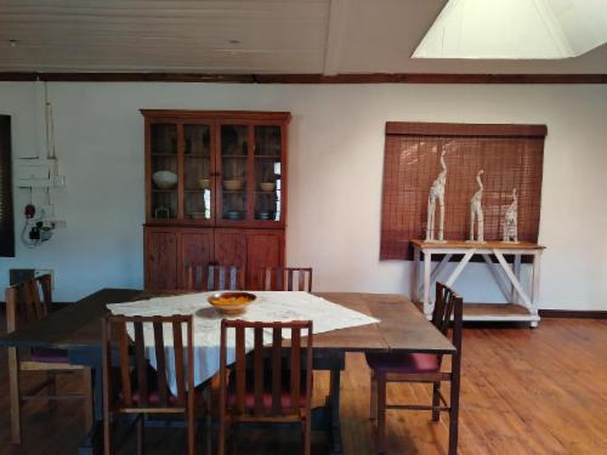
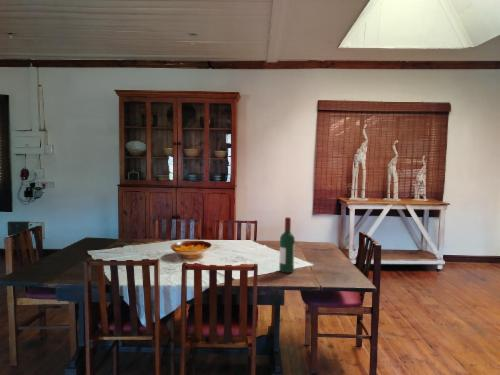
+ wine bottle [278,216,296,274]
